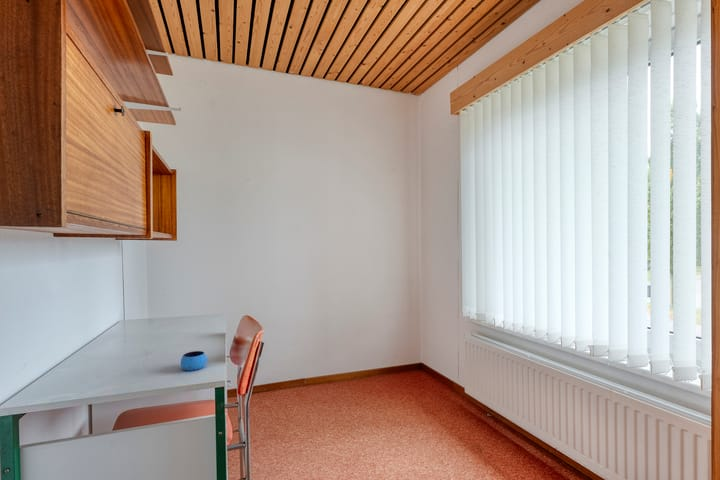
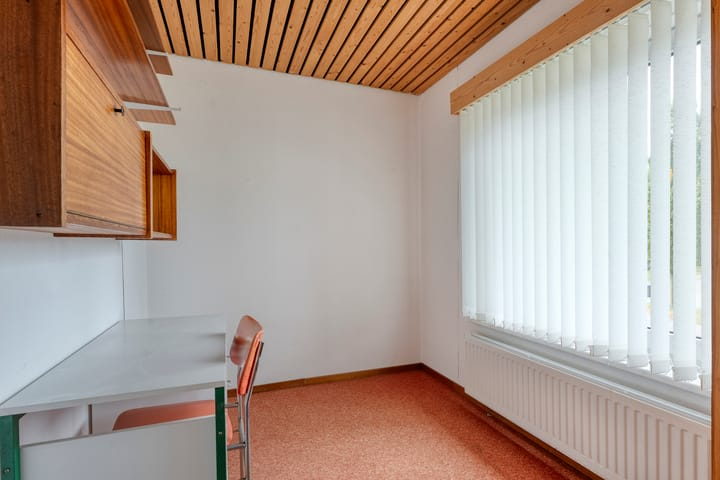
- mug [180,350,208,371]
